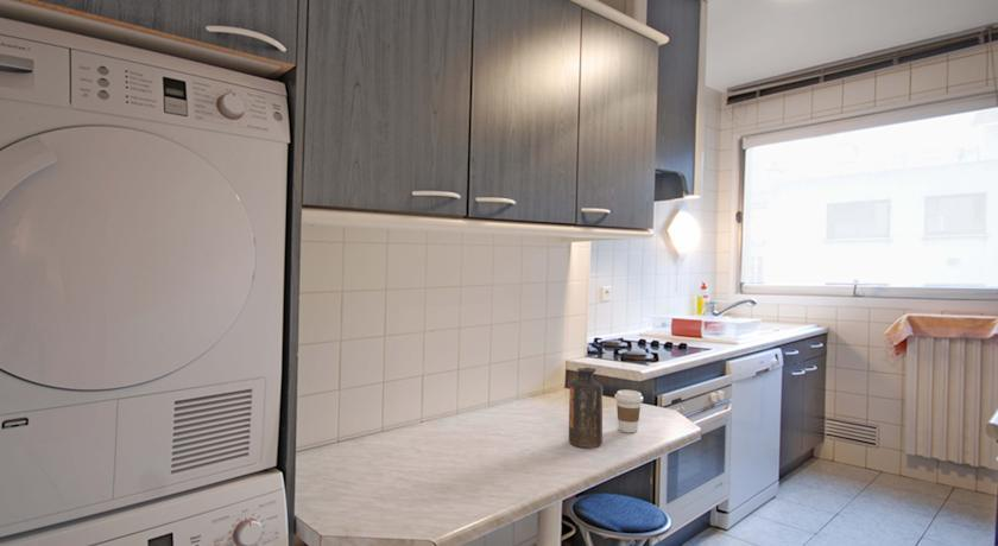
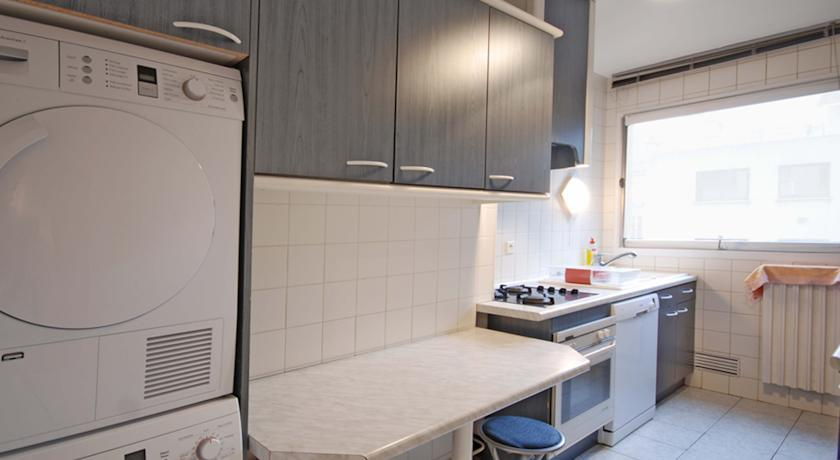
- coffee cup [613,388,644,433]
- bottle [568,367,604,449]
